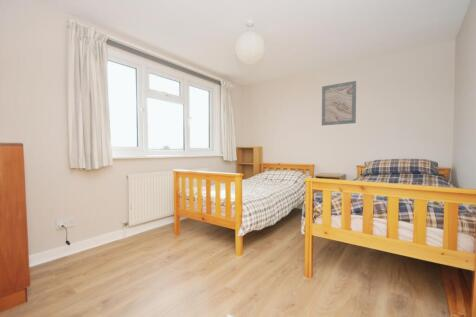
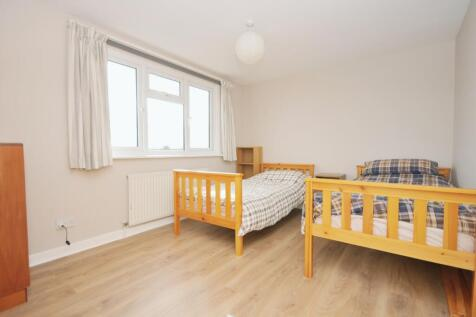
- wall art [321,80,357,126]
